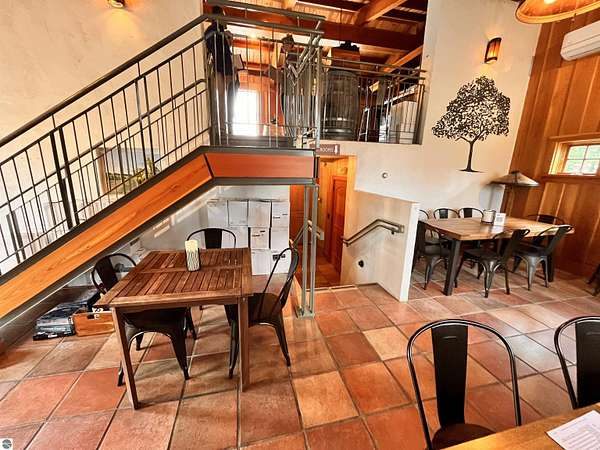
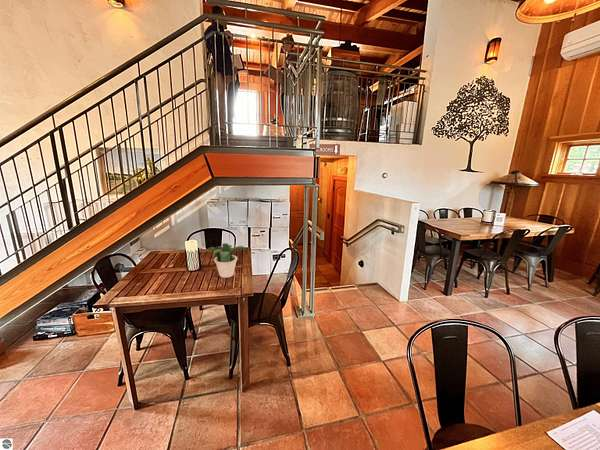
+ potted plant [207,242,248,279]
